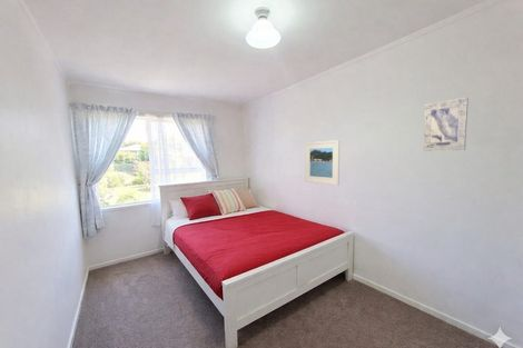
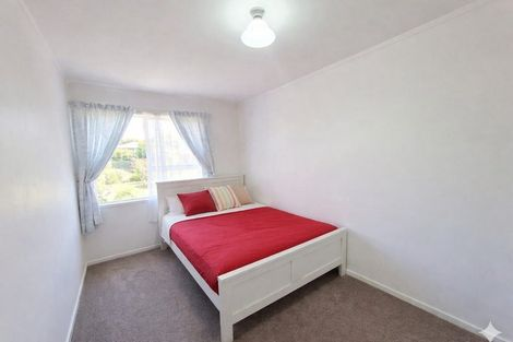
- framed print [304,139,341,187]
- wall art [422,97,470,152]
